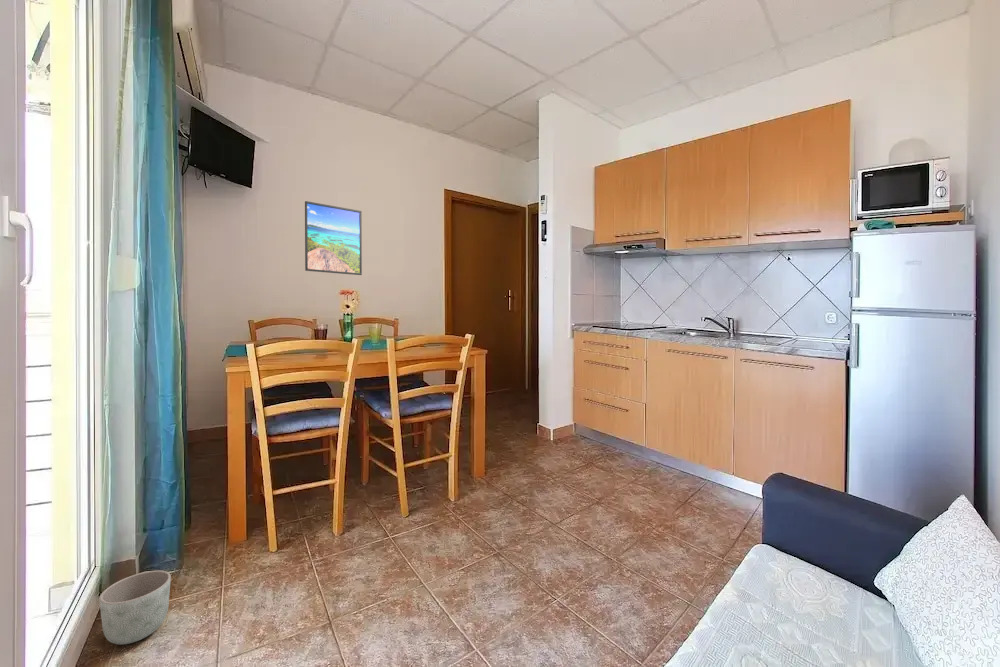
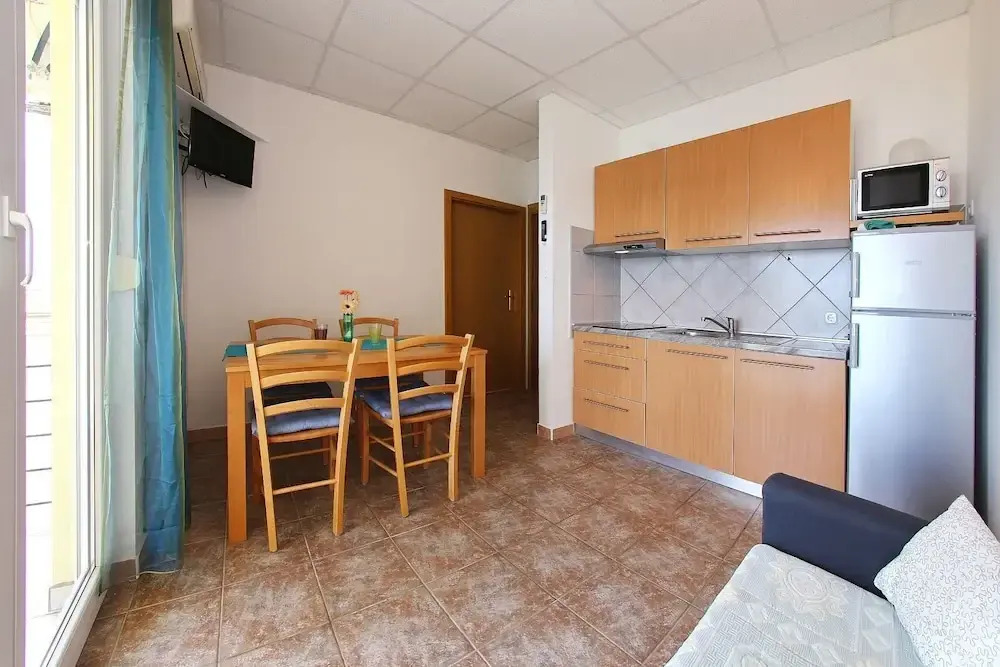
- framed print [304,200,363,276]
- planter [98,569,172,645]
